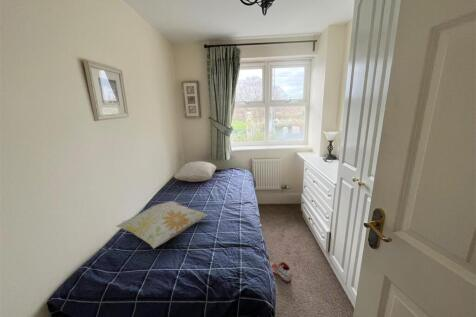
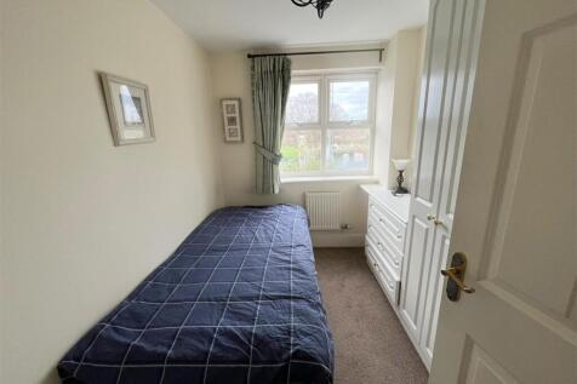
- pillow [173,160,217,183]
- sneaker [270,261,292,284]
- decorative pillow [115,200,209,250]
